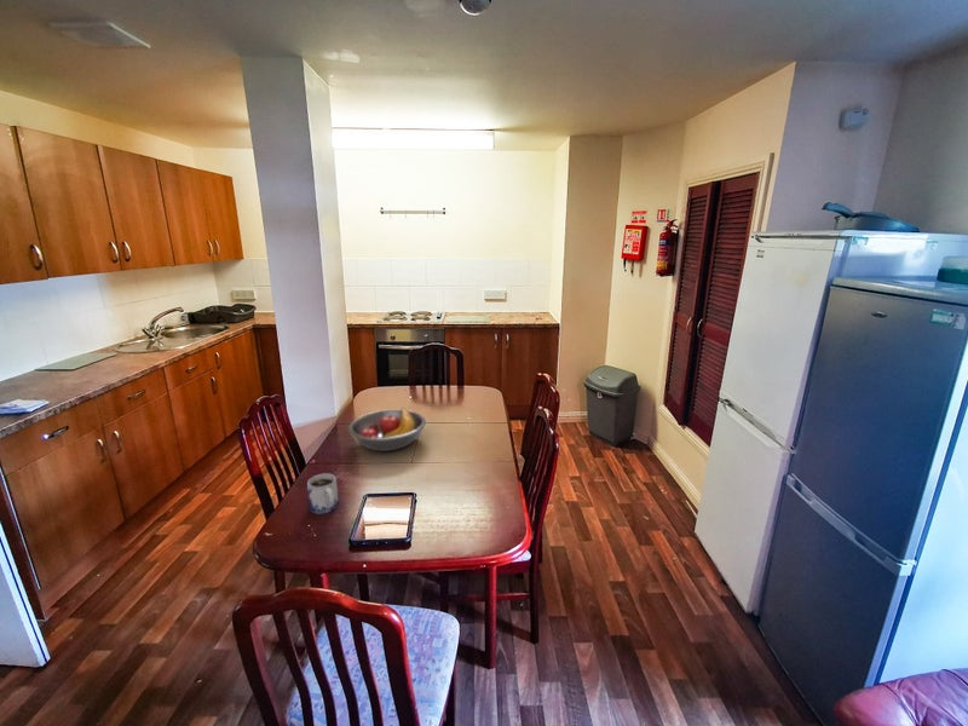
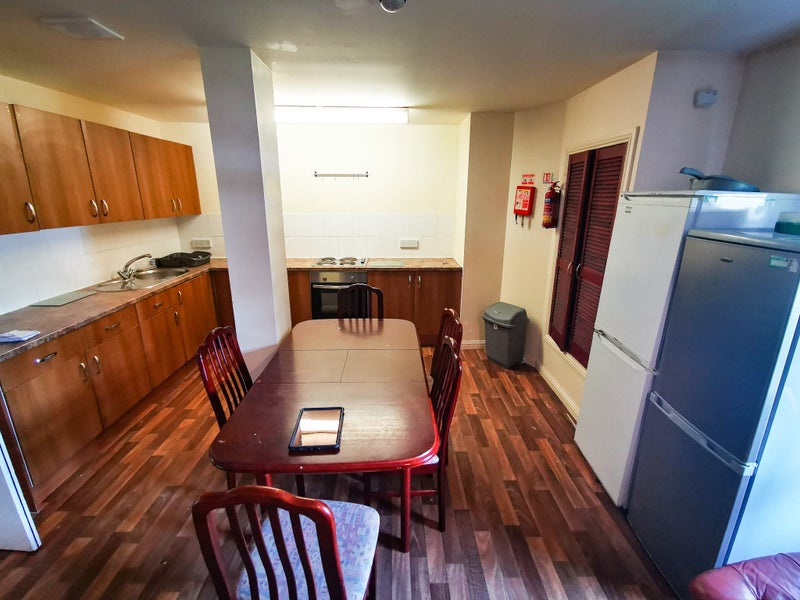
- mug [306,472,340,514]
- fruit bowl [347,407,427,453]
